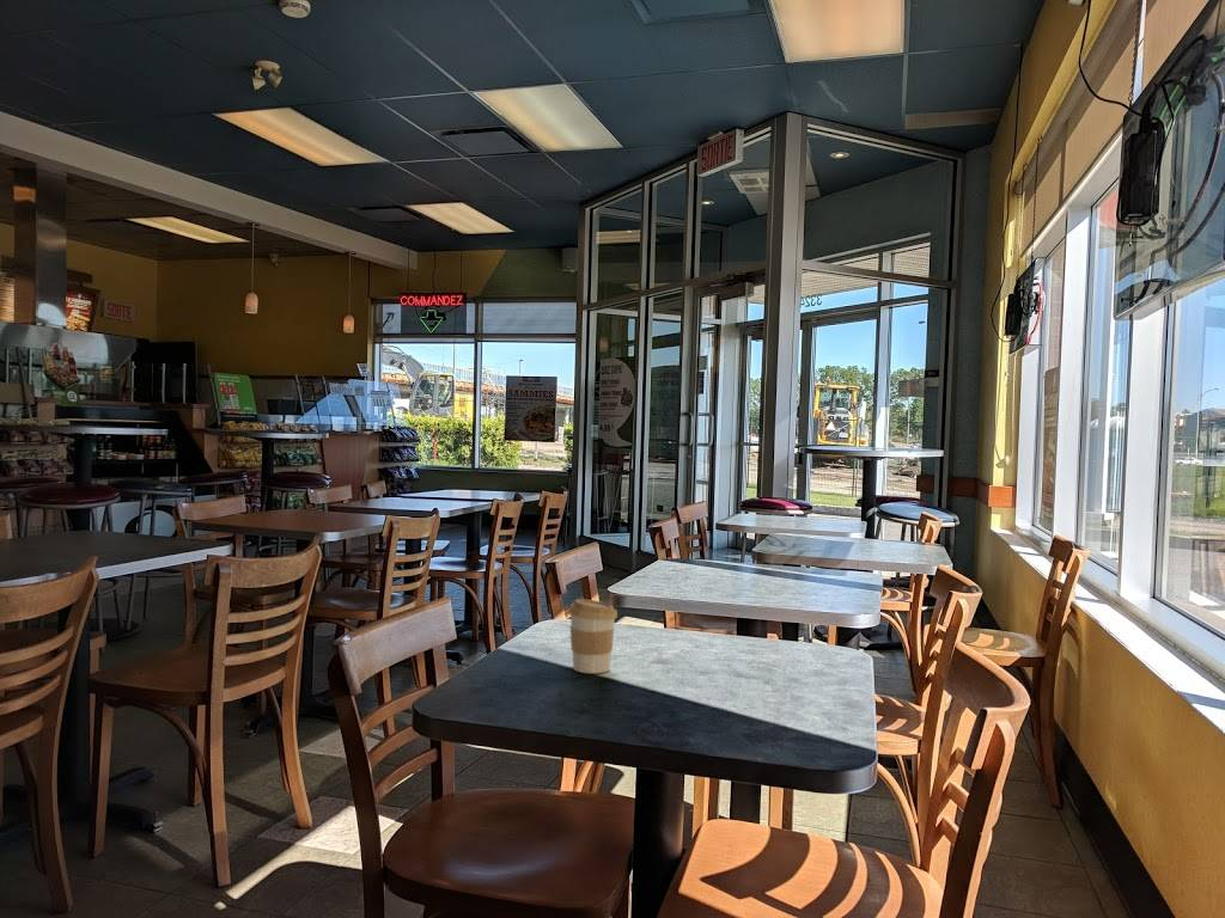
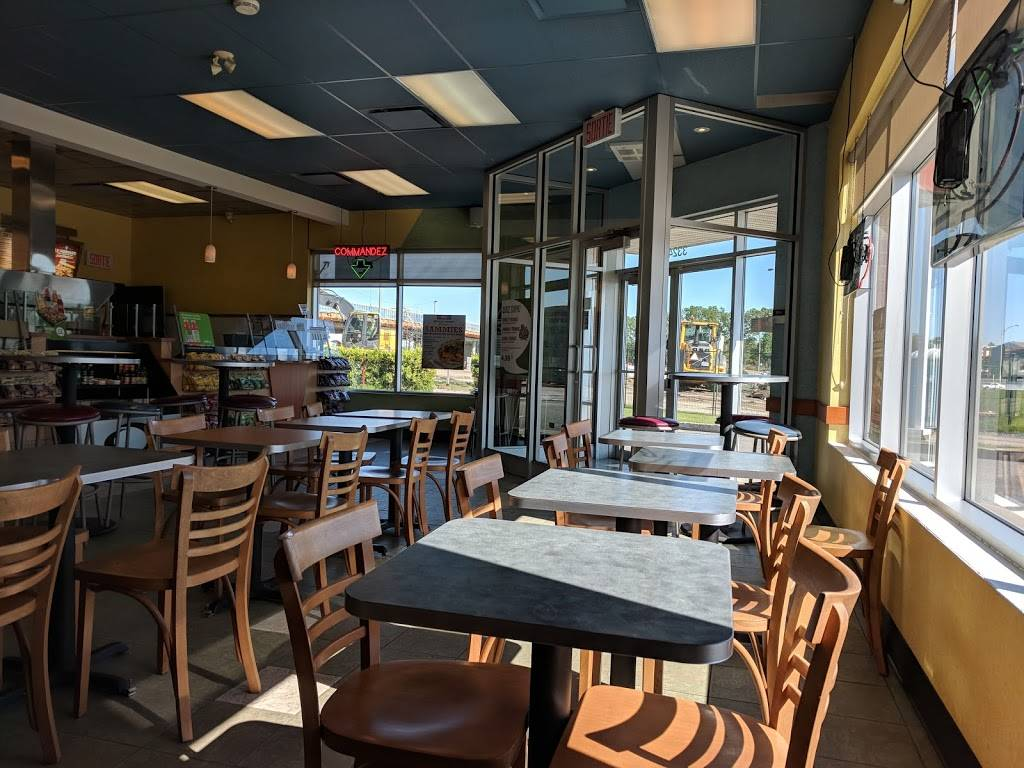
- coffee cup [567,598,618,674]
